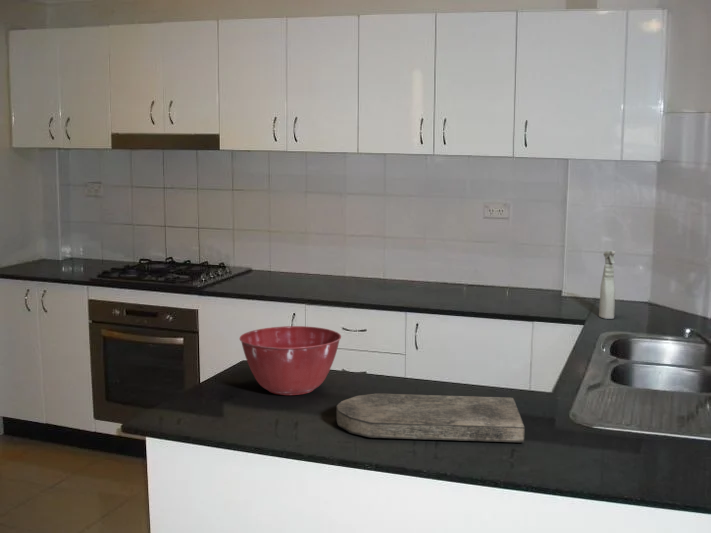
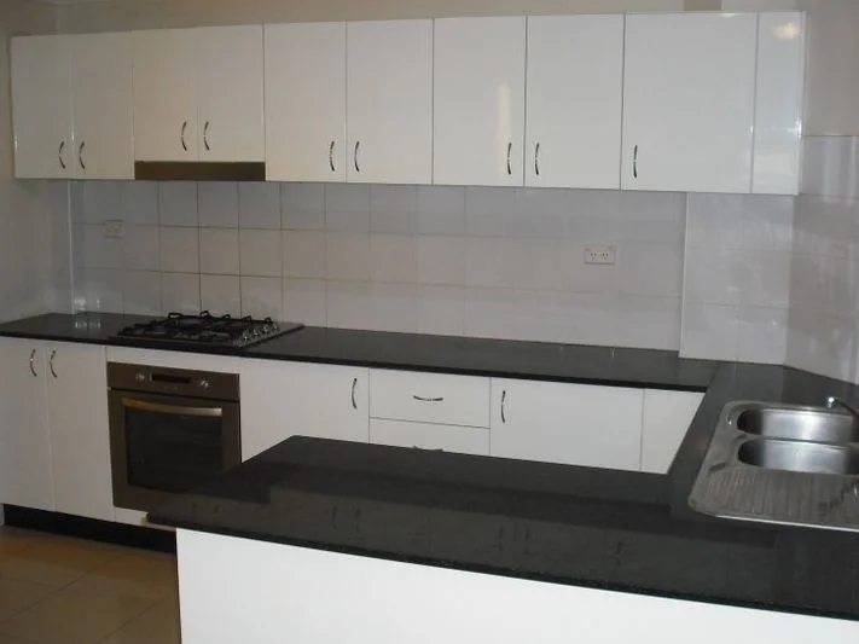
- cutting board [335,392,526,443]
- mixing bowl [239,325,342,396]
- spray bottle [598,250,616,320]
